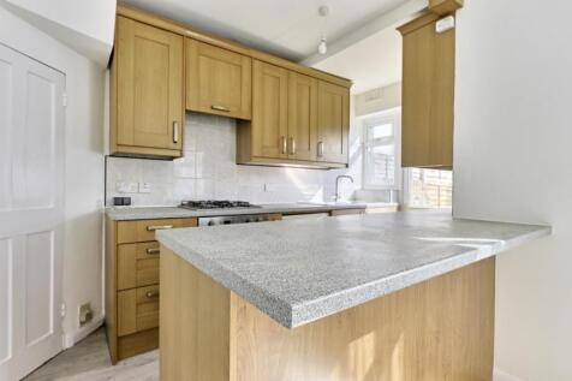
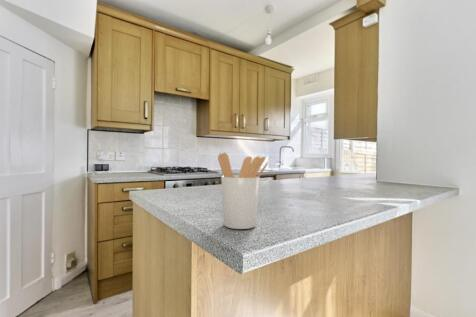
+ utensil holder [217,152,269,230]
